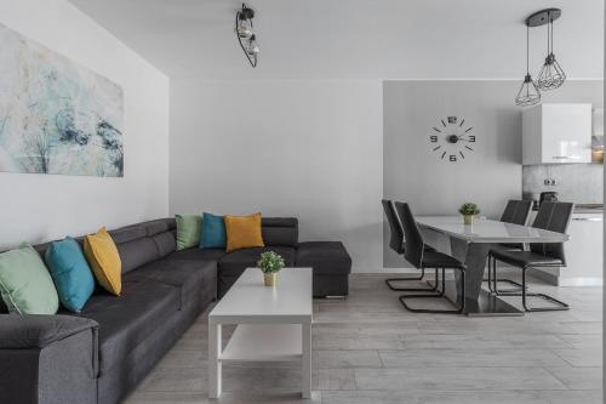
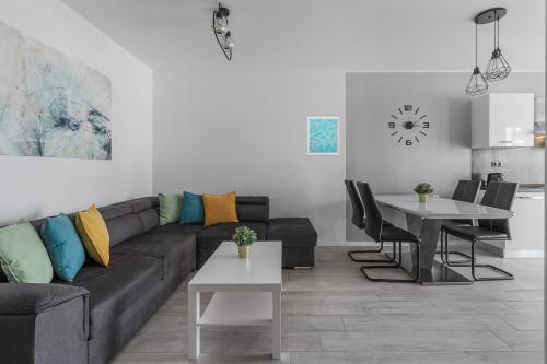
+ wall art [307,114,340,157]
